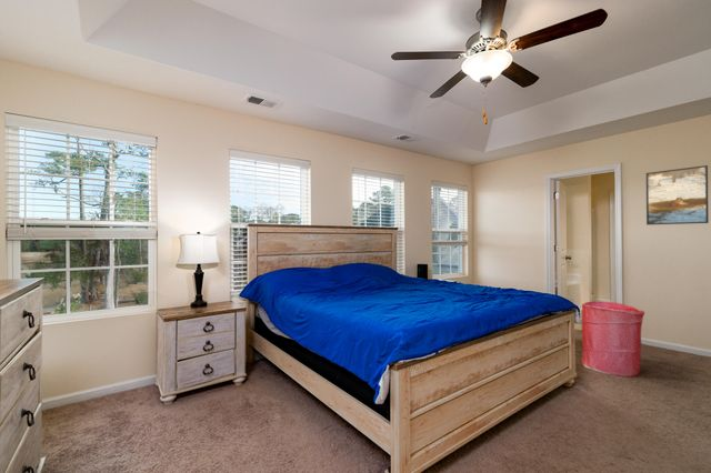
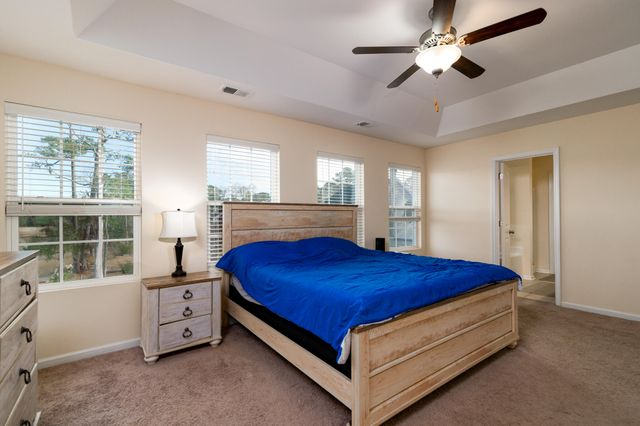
- laundry hamper [580,300,645,378]
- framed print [645,164,710,225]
